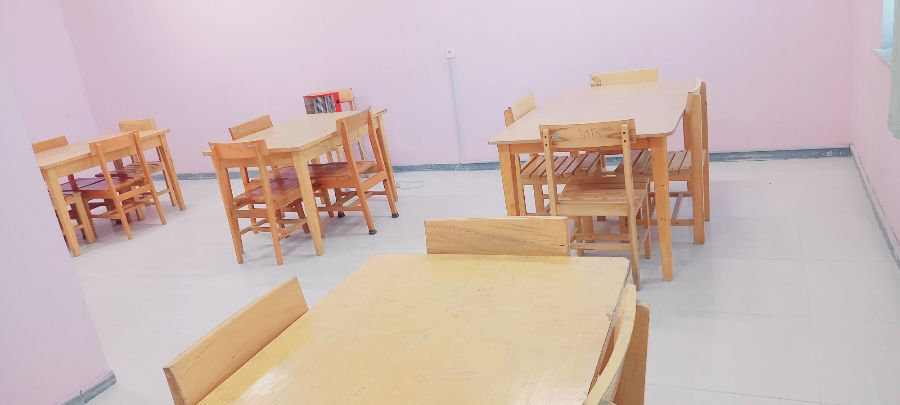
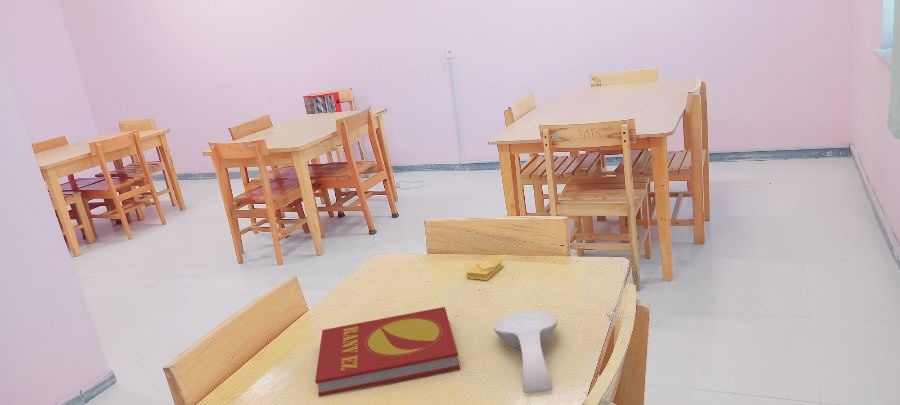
+ spoon rest [493,309,558,394]
+ sticky notes [465,258,504,281]
+ book [314,306,461,398]
